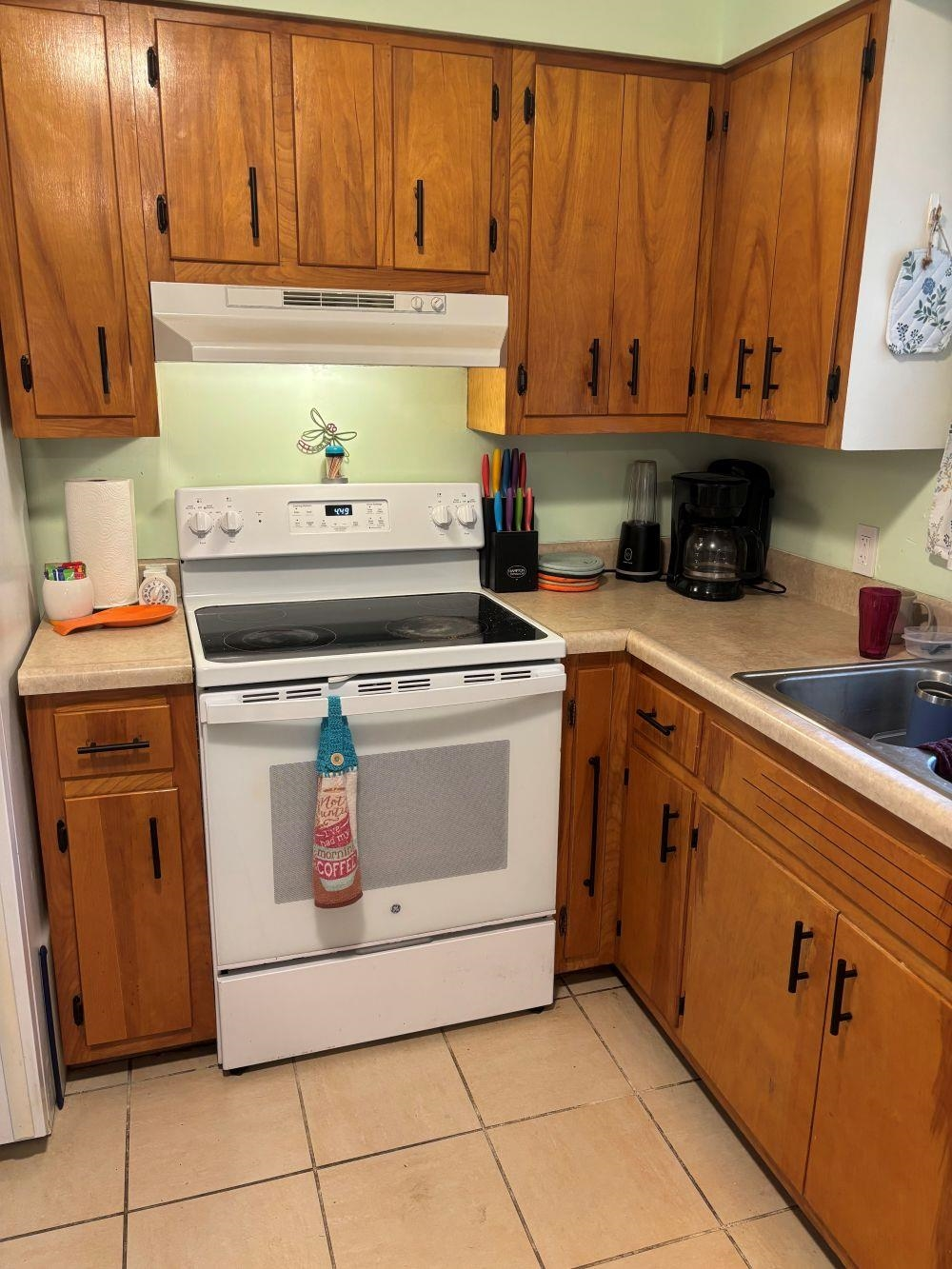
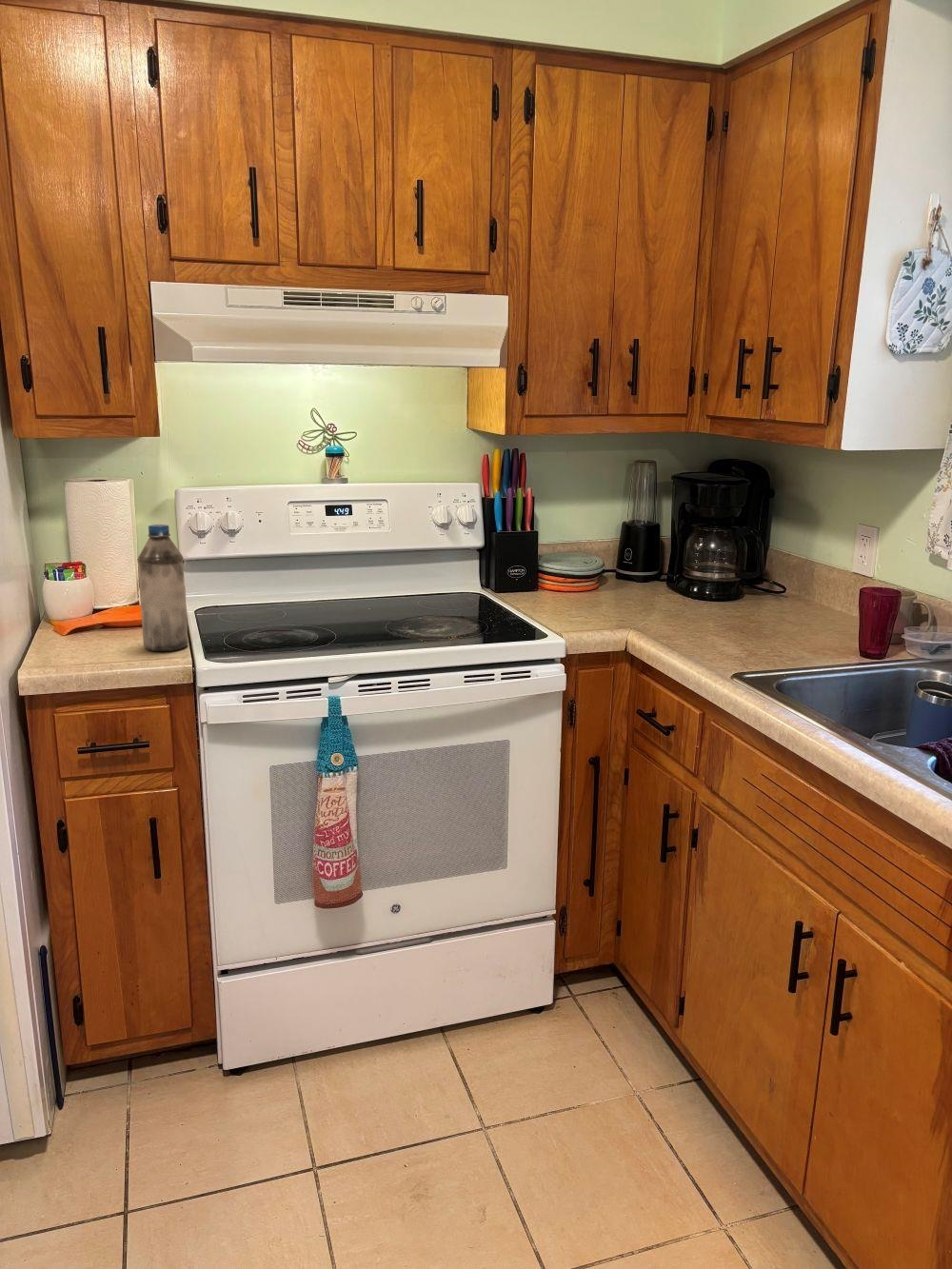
+ water bottle [137,524,189,652]
